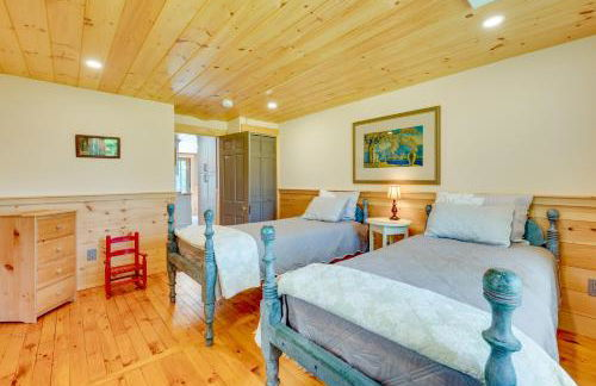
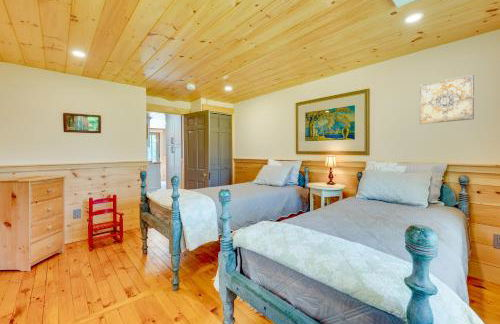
+ wall art [419,74,475,125]
